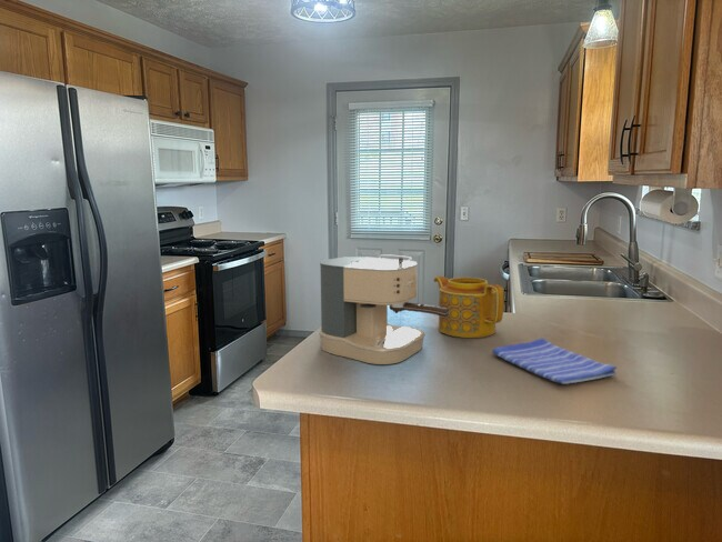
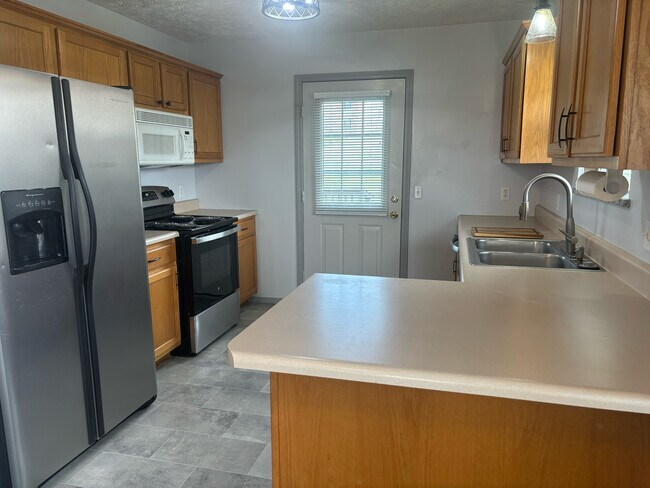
- dish towel [492,338,618,385]
- coffee maker [318,253,449,365]
- teapot [433,274,504,339]
